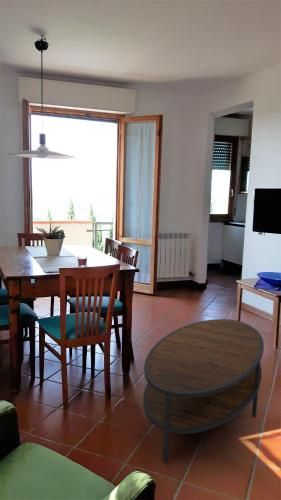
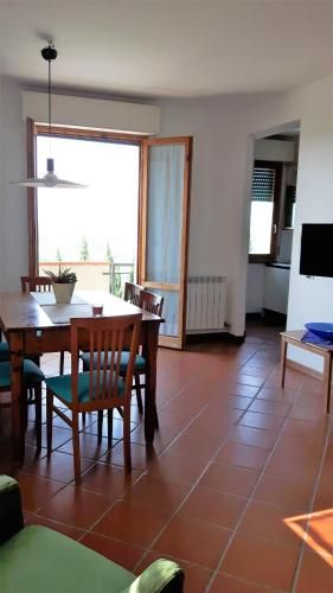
- coffee table [142,318,265,463]
